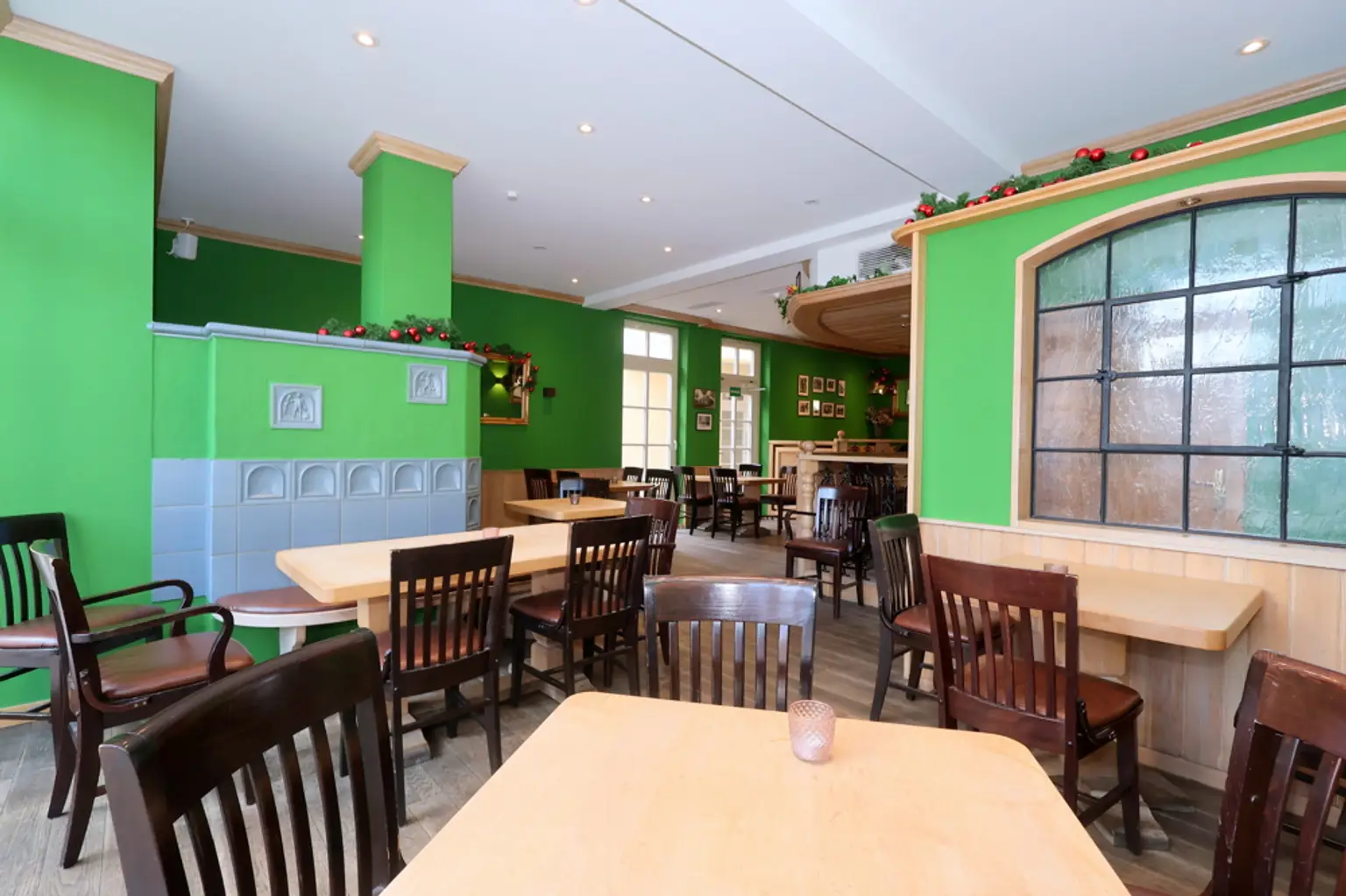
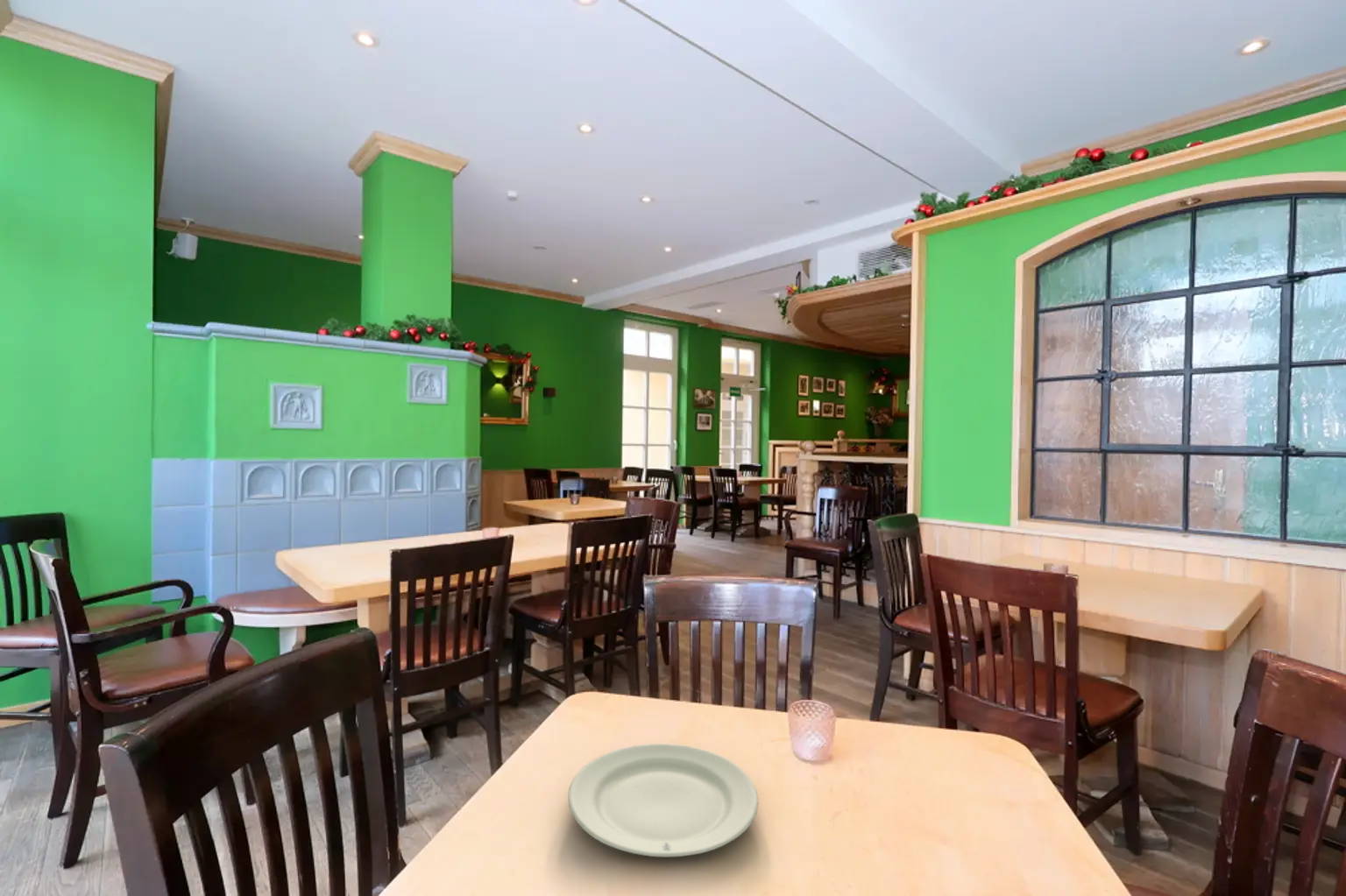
+ chinaware [567,743,760,857]
